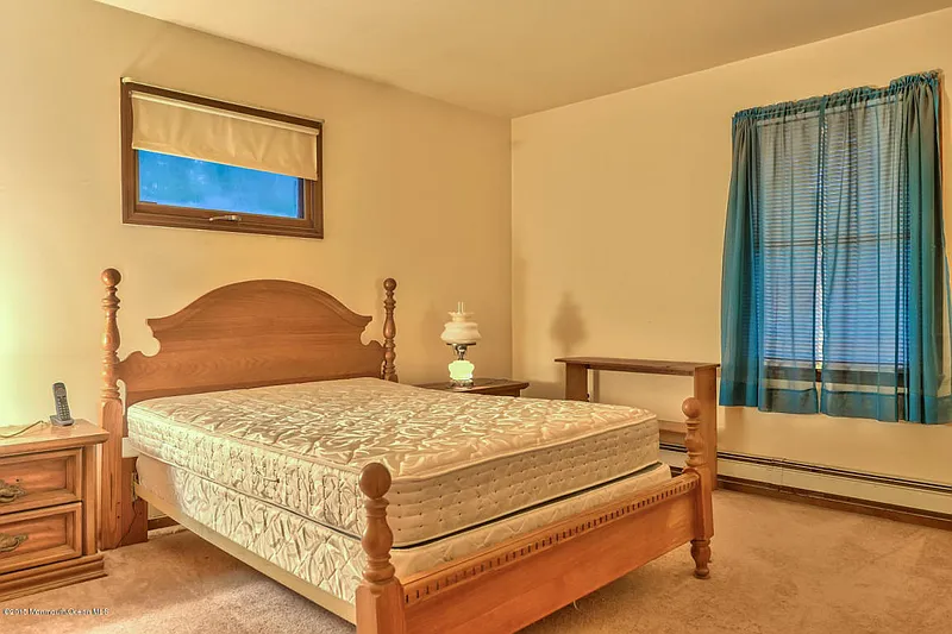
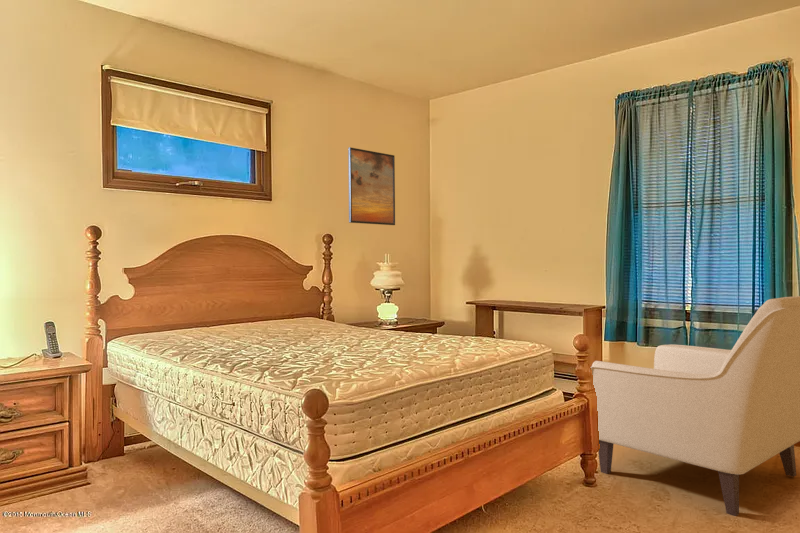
+ chair [590,295,800,517]
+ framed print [347,146,396,226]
